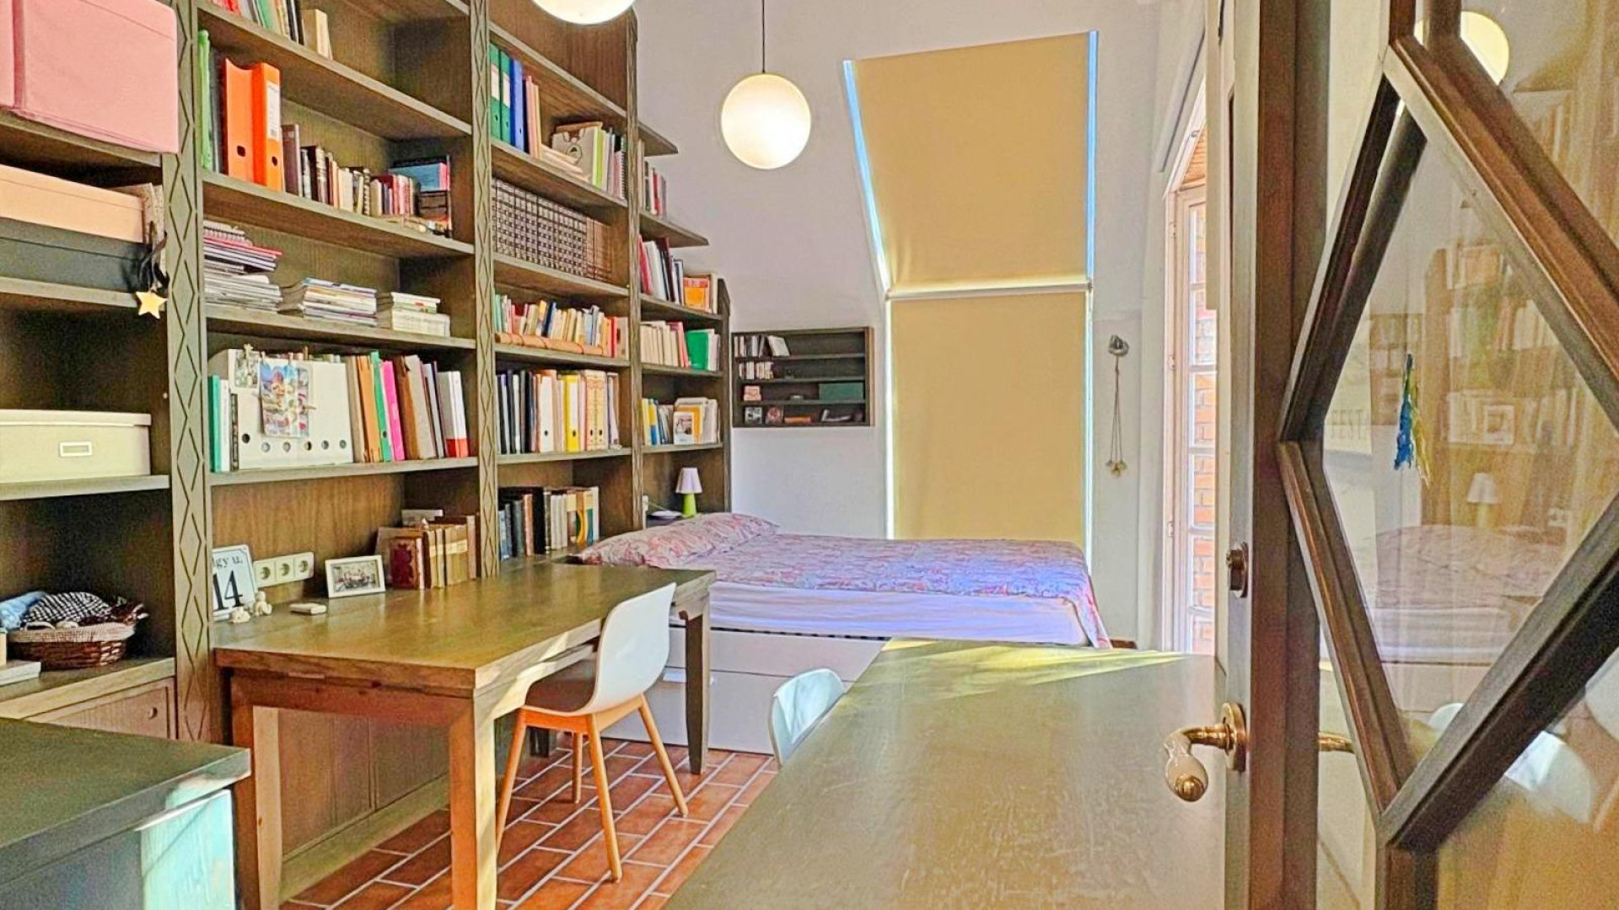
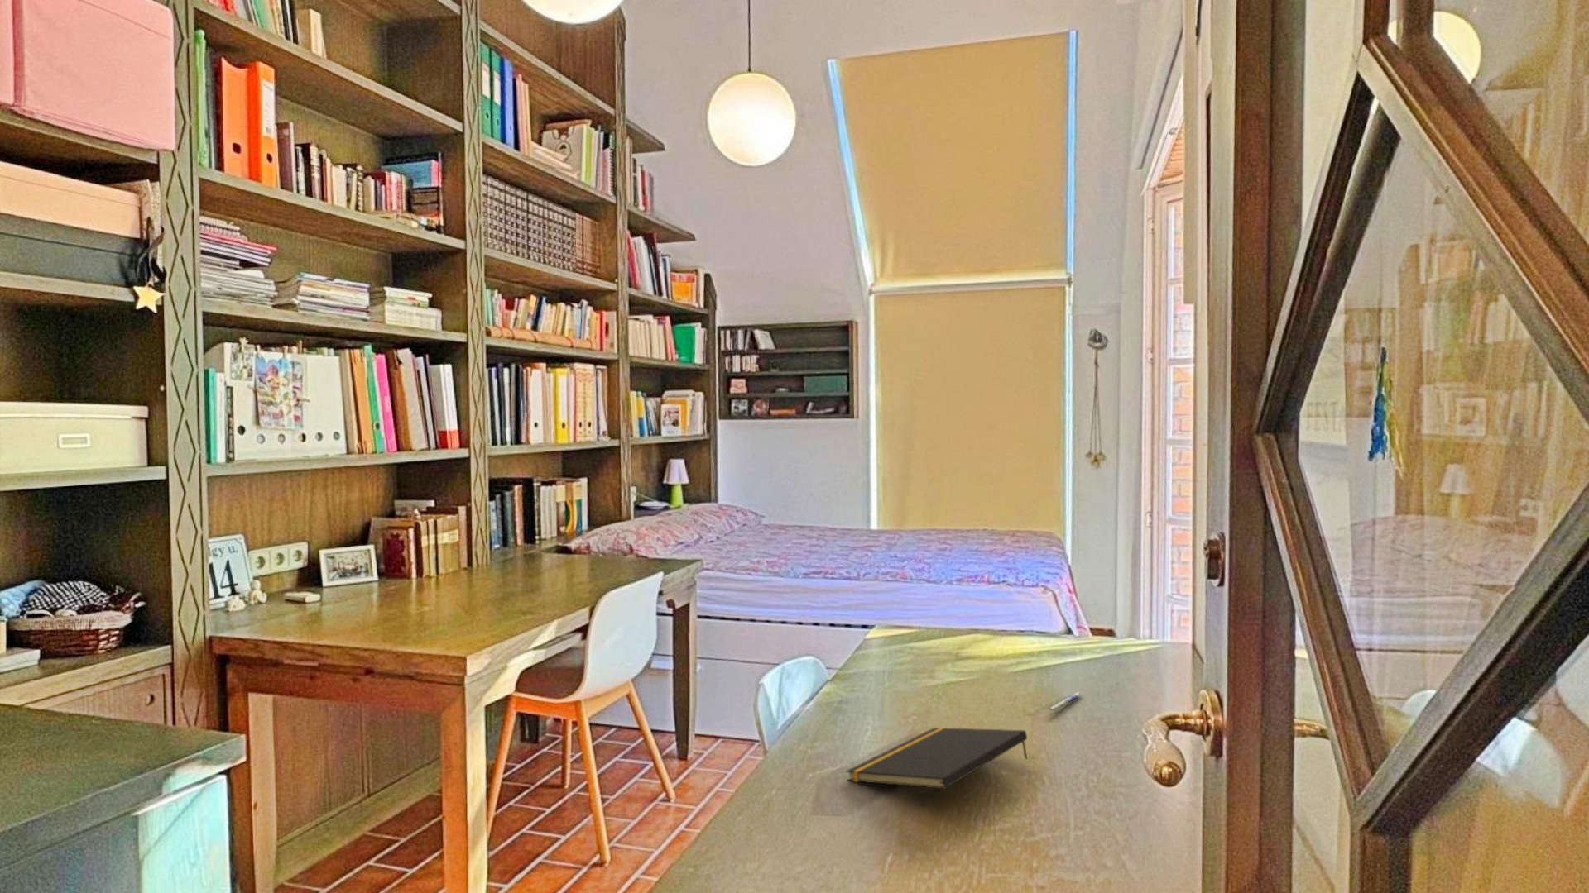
+ pen [1047,692,1084,712]
+ notepad [845,727,1029,789]
